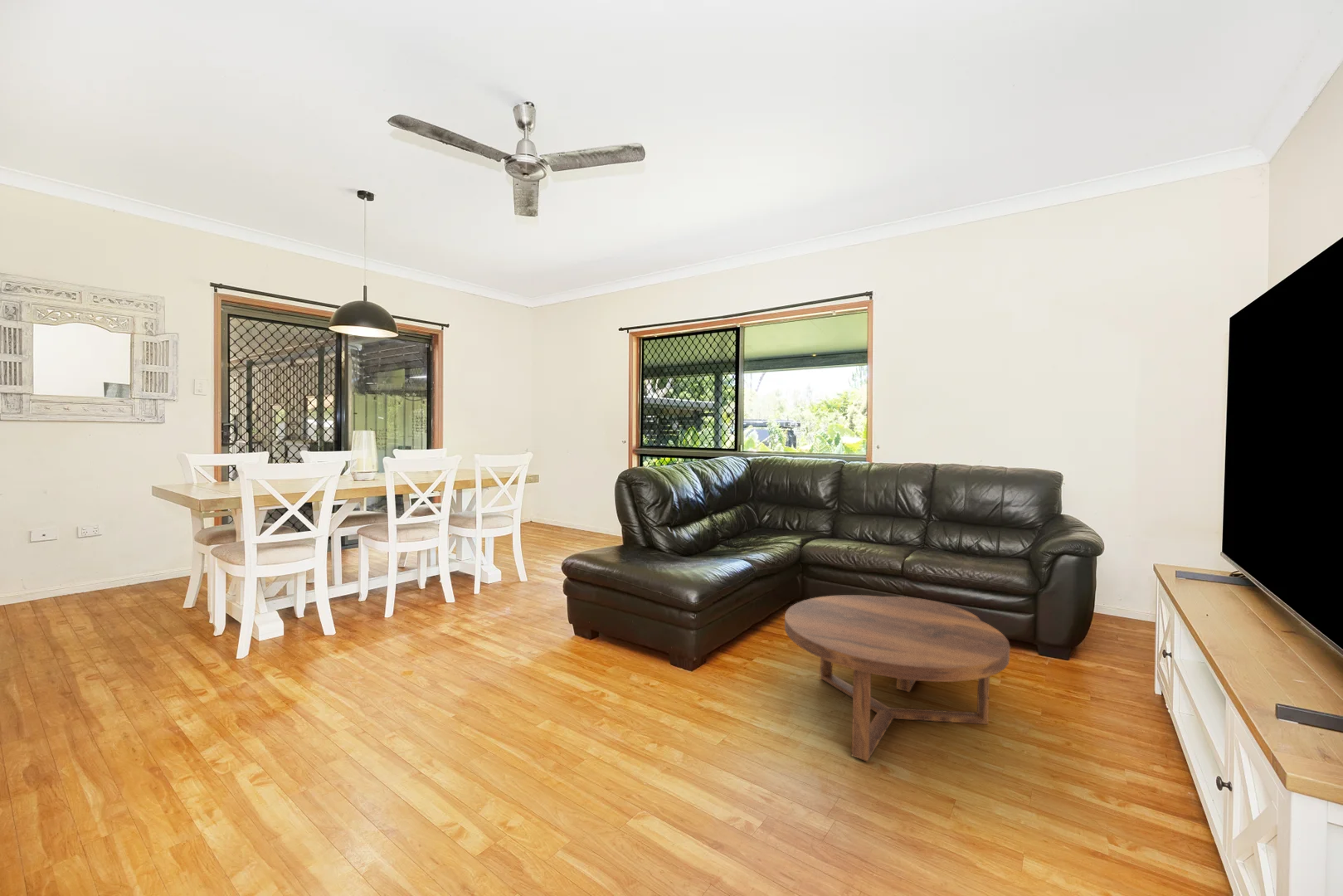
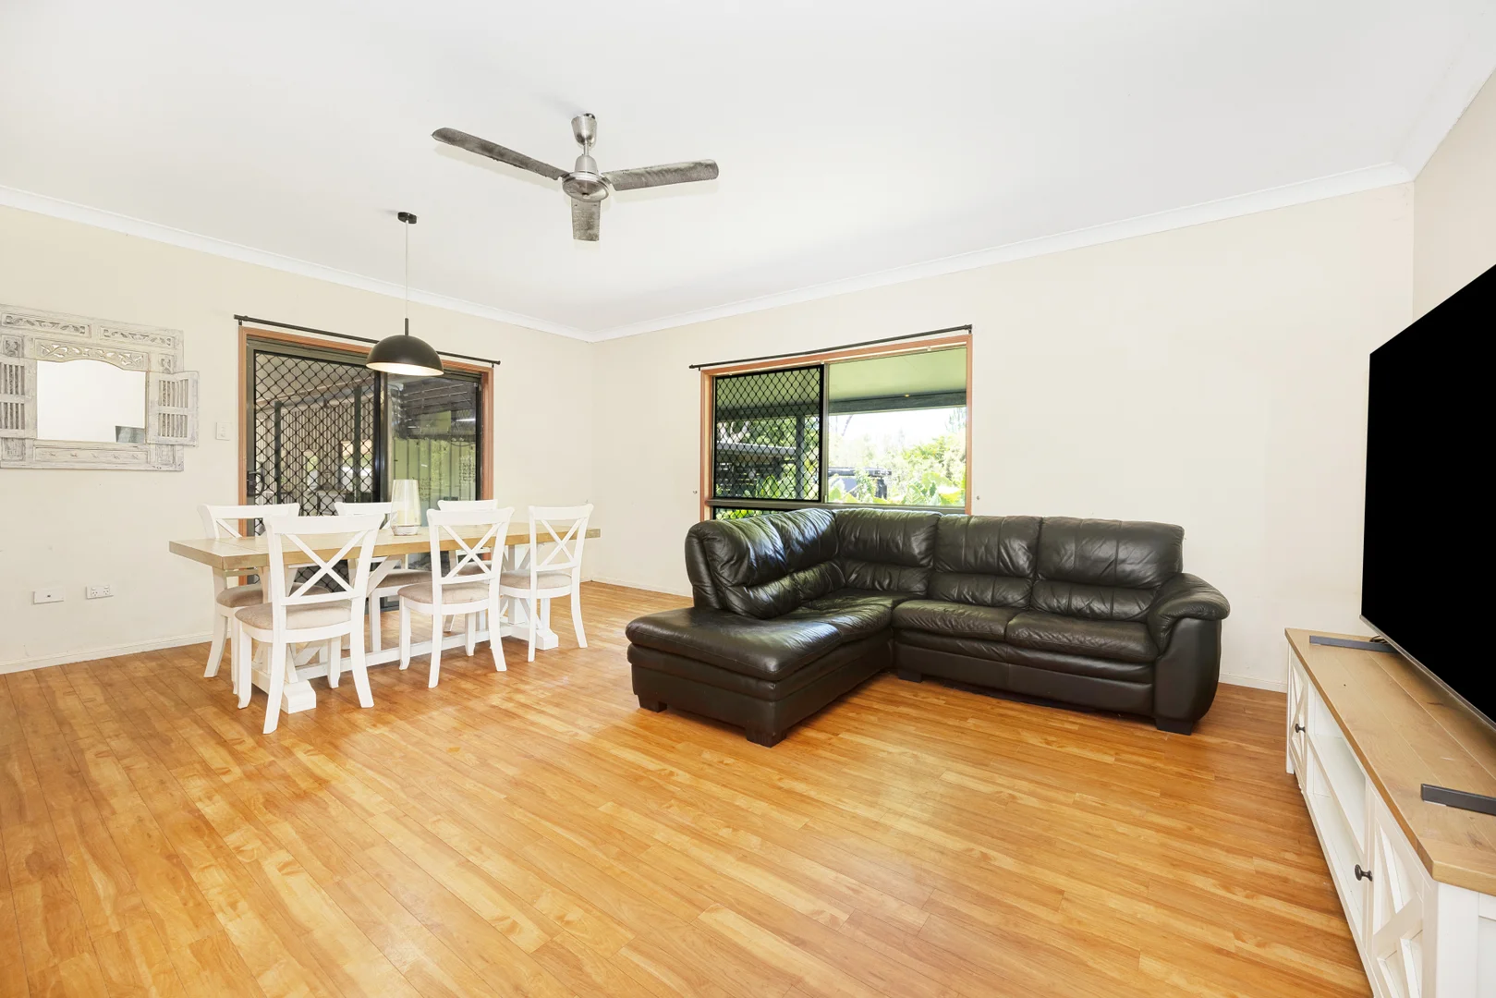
- coffee table [784,594,1011,762]
